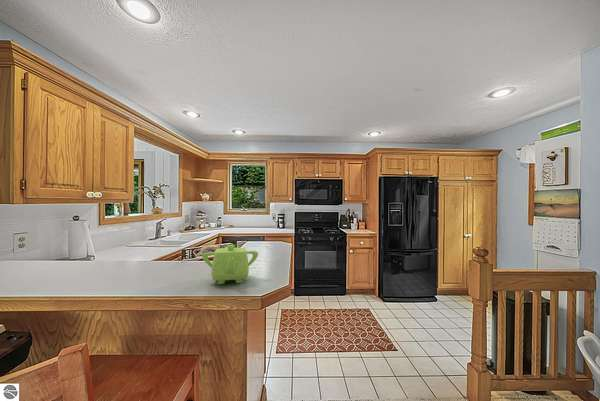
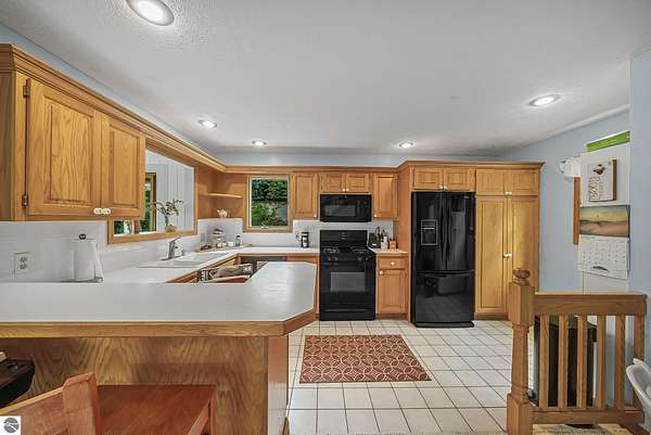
- teapot [201,244,259,285]
